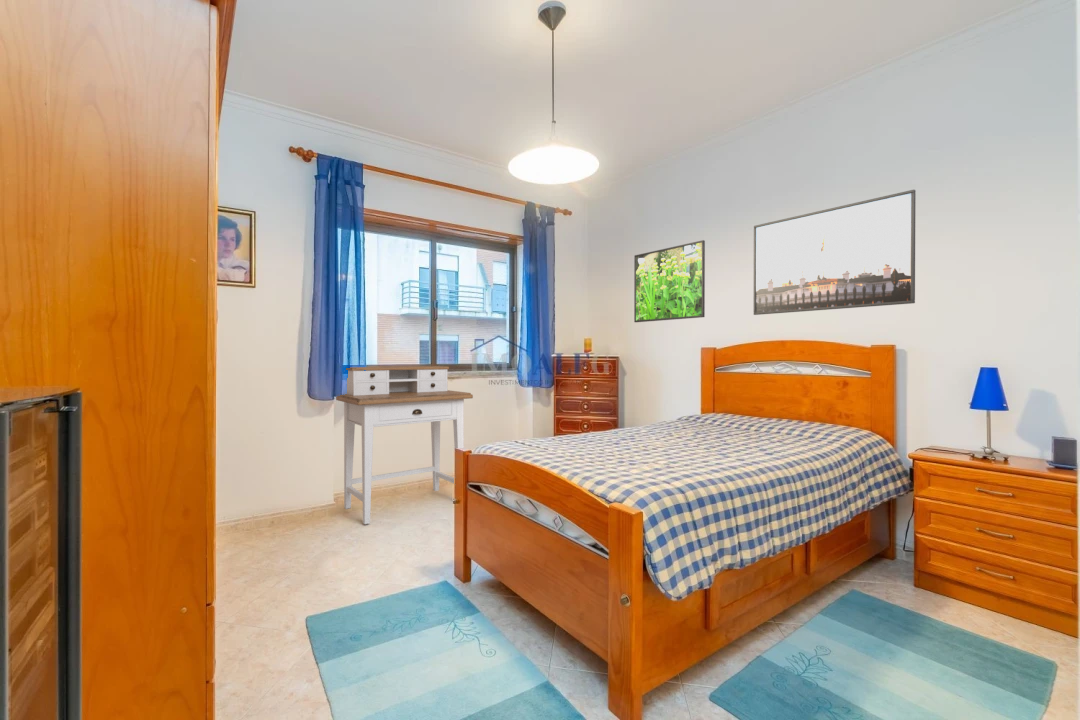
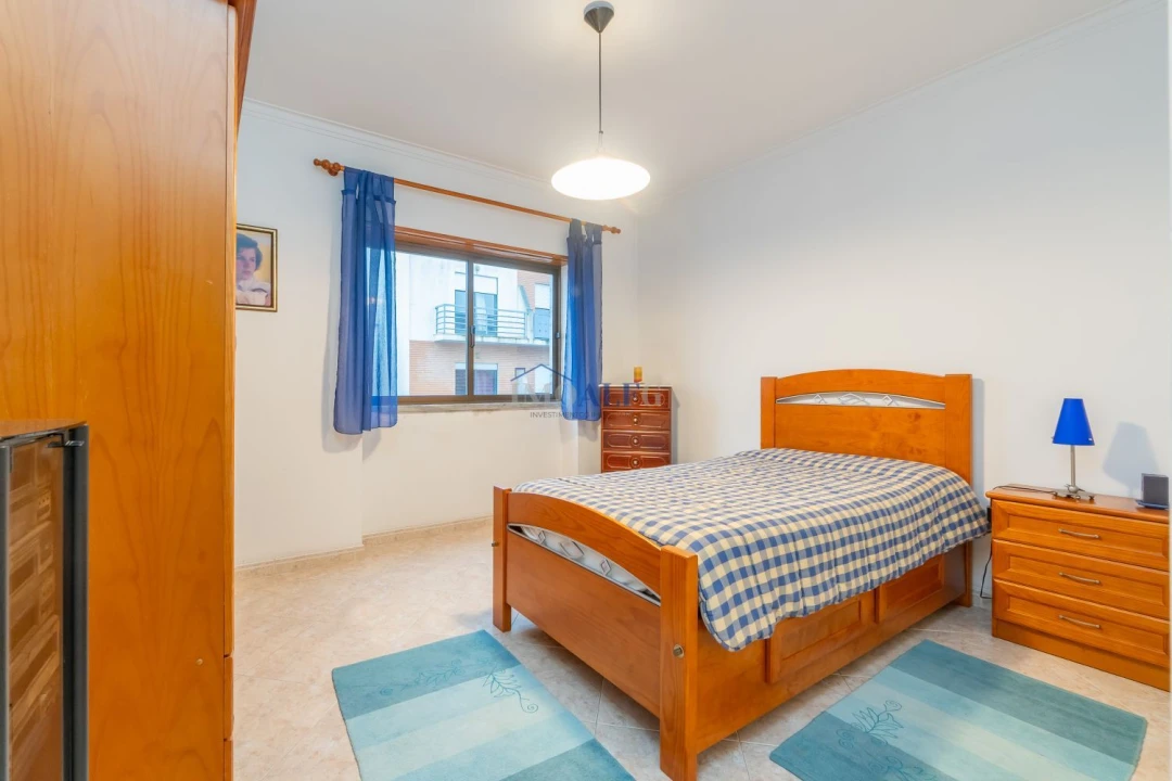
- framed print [633,239,706,323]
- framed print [753,189,917,316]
- desk [335,365,474,525]
